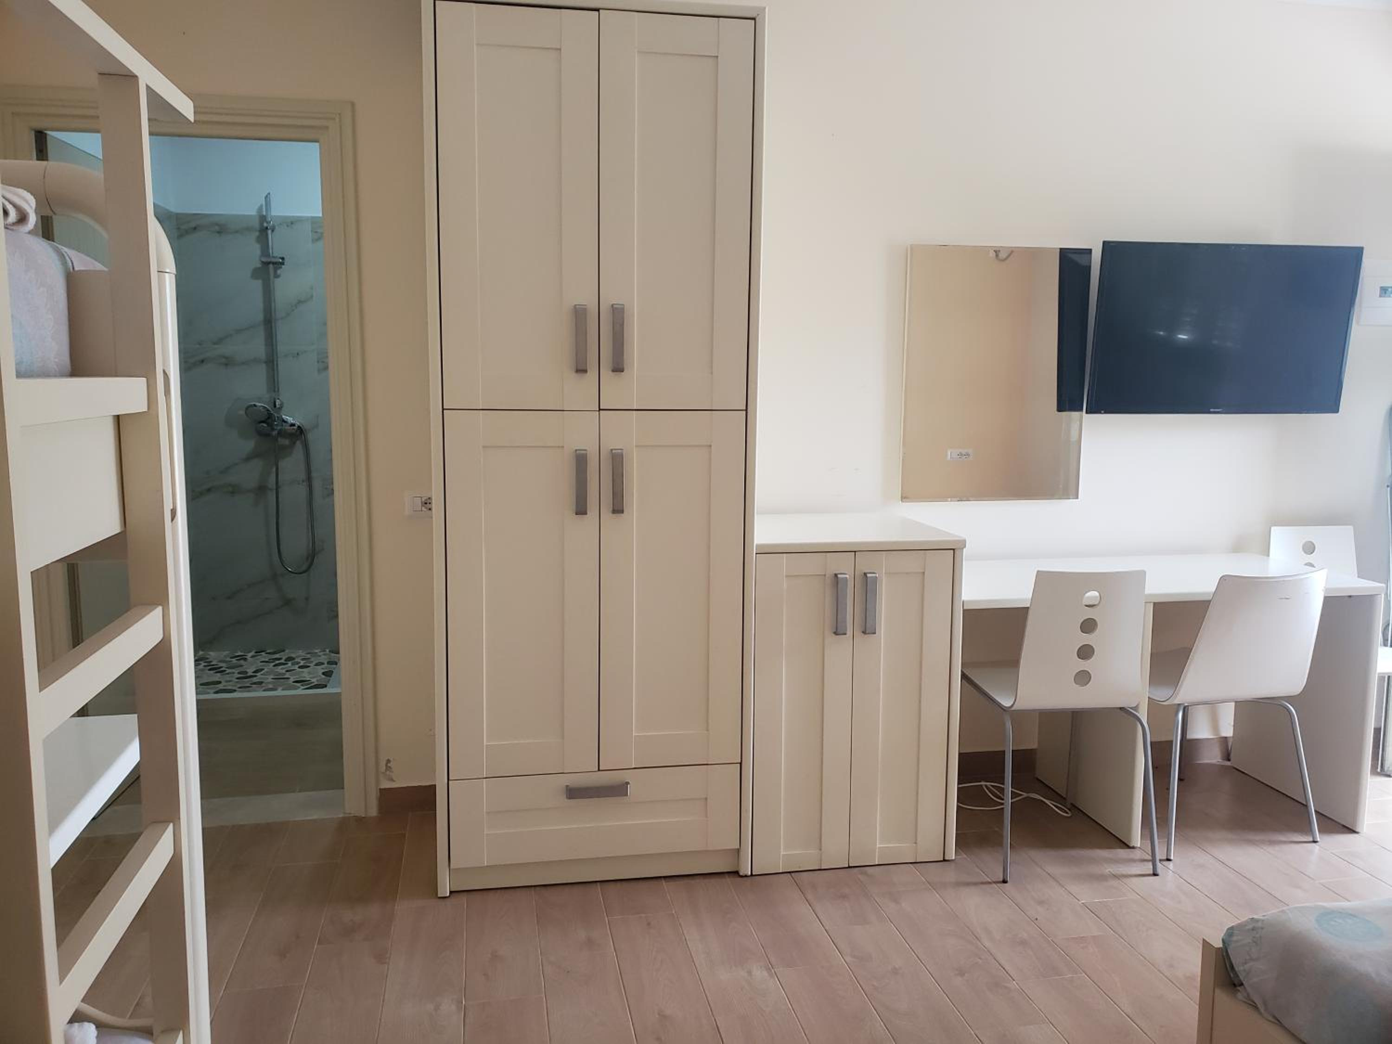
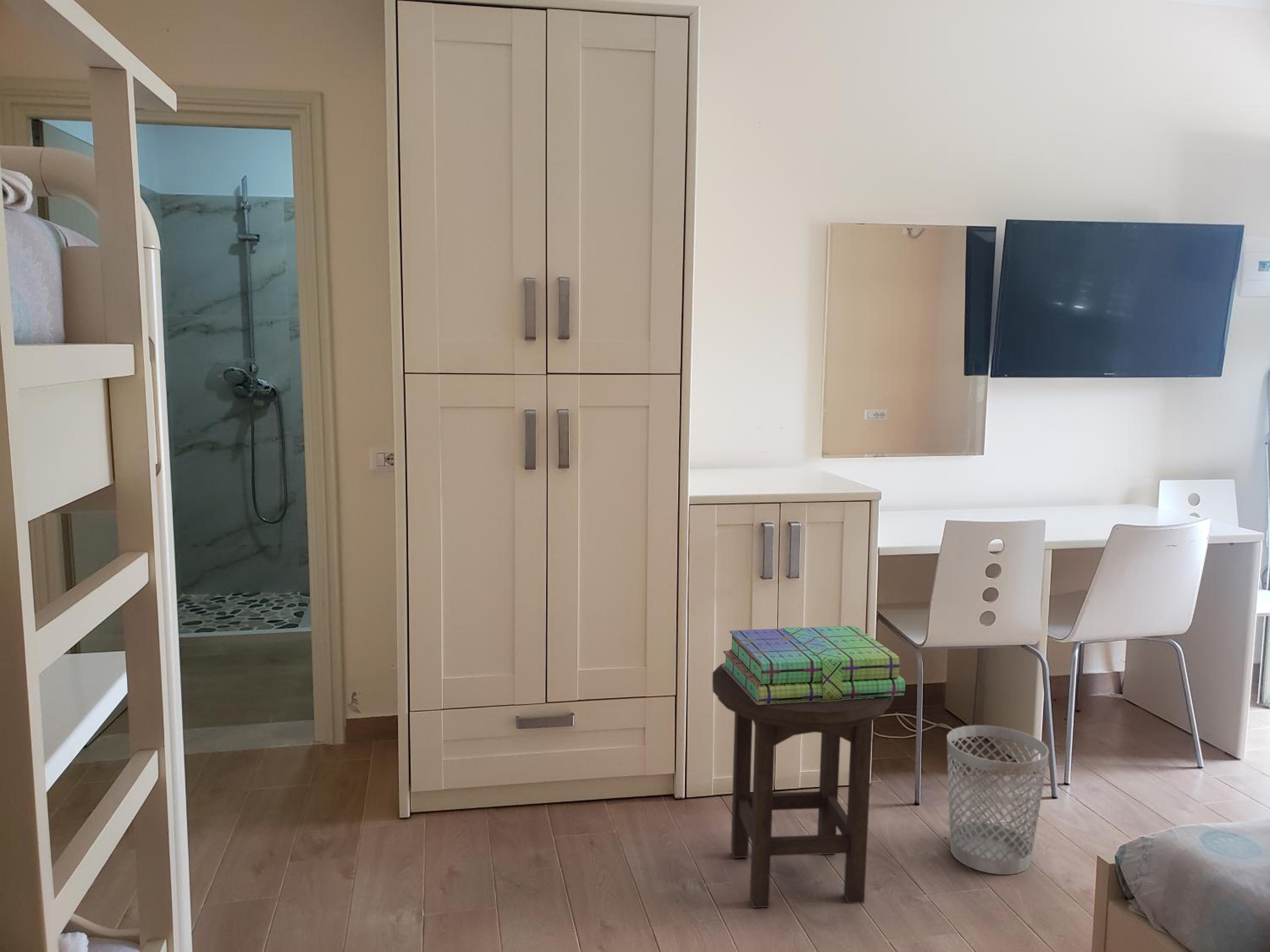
+ stack of books [723,625,906,704]
+ wastebasket [947,725,1049,875]
+ stool [712,662,894,908]
